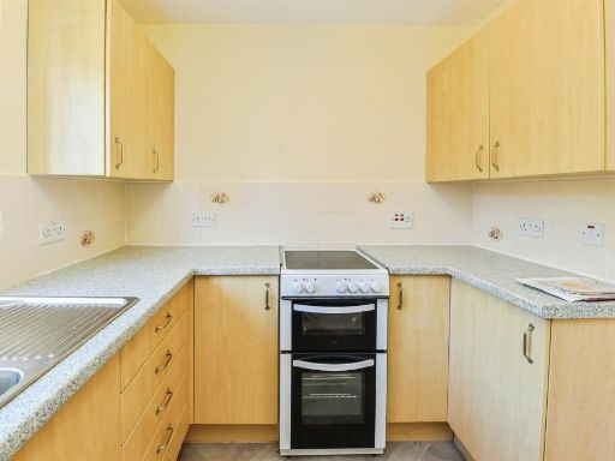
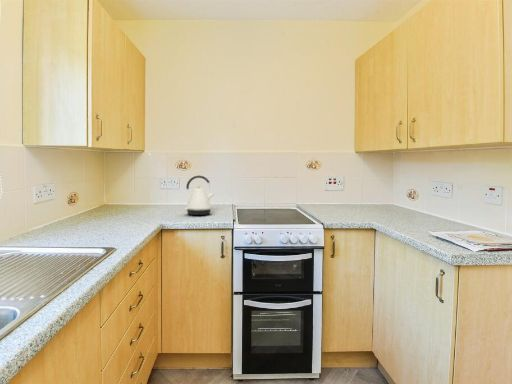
+ kettle [183,175,215,216]
